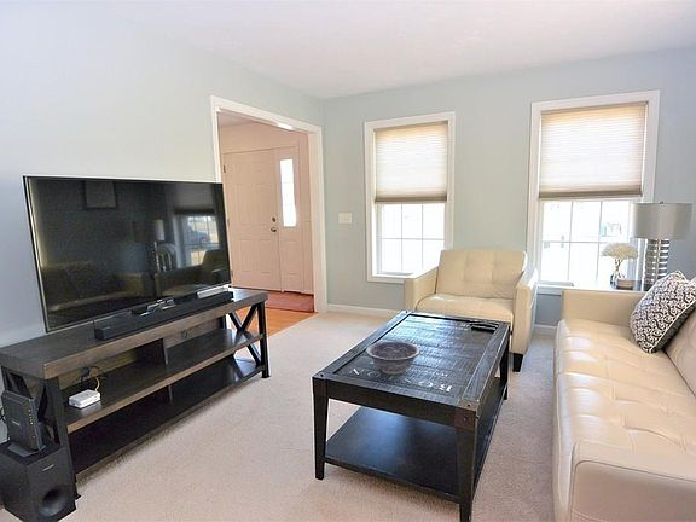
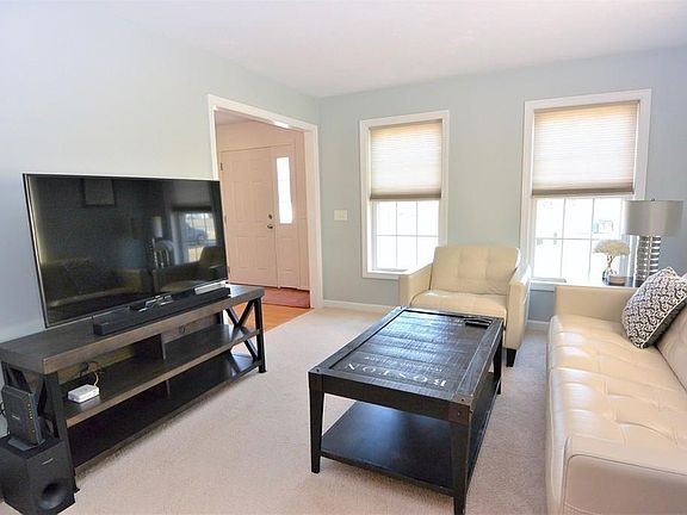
- decorative bowl [364,340,422,376]
